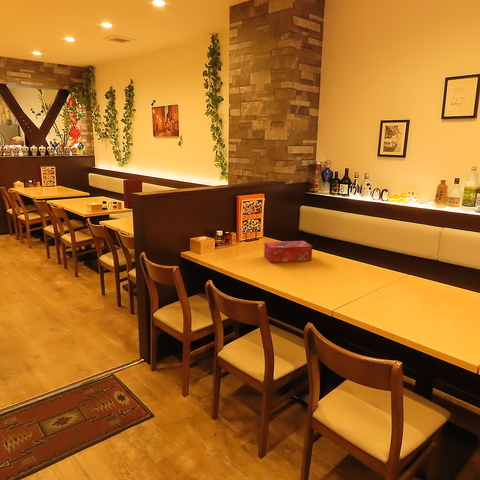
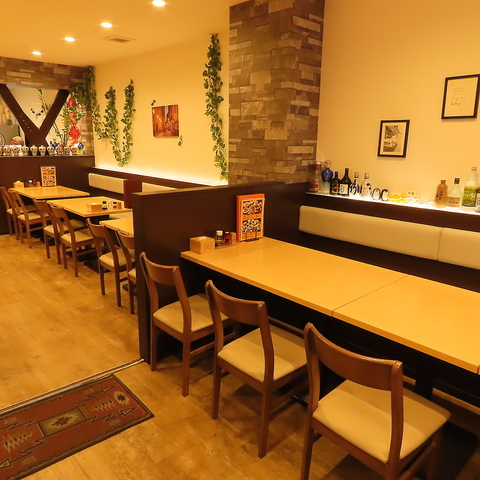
- tissue box [263,240,313,263]
